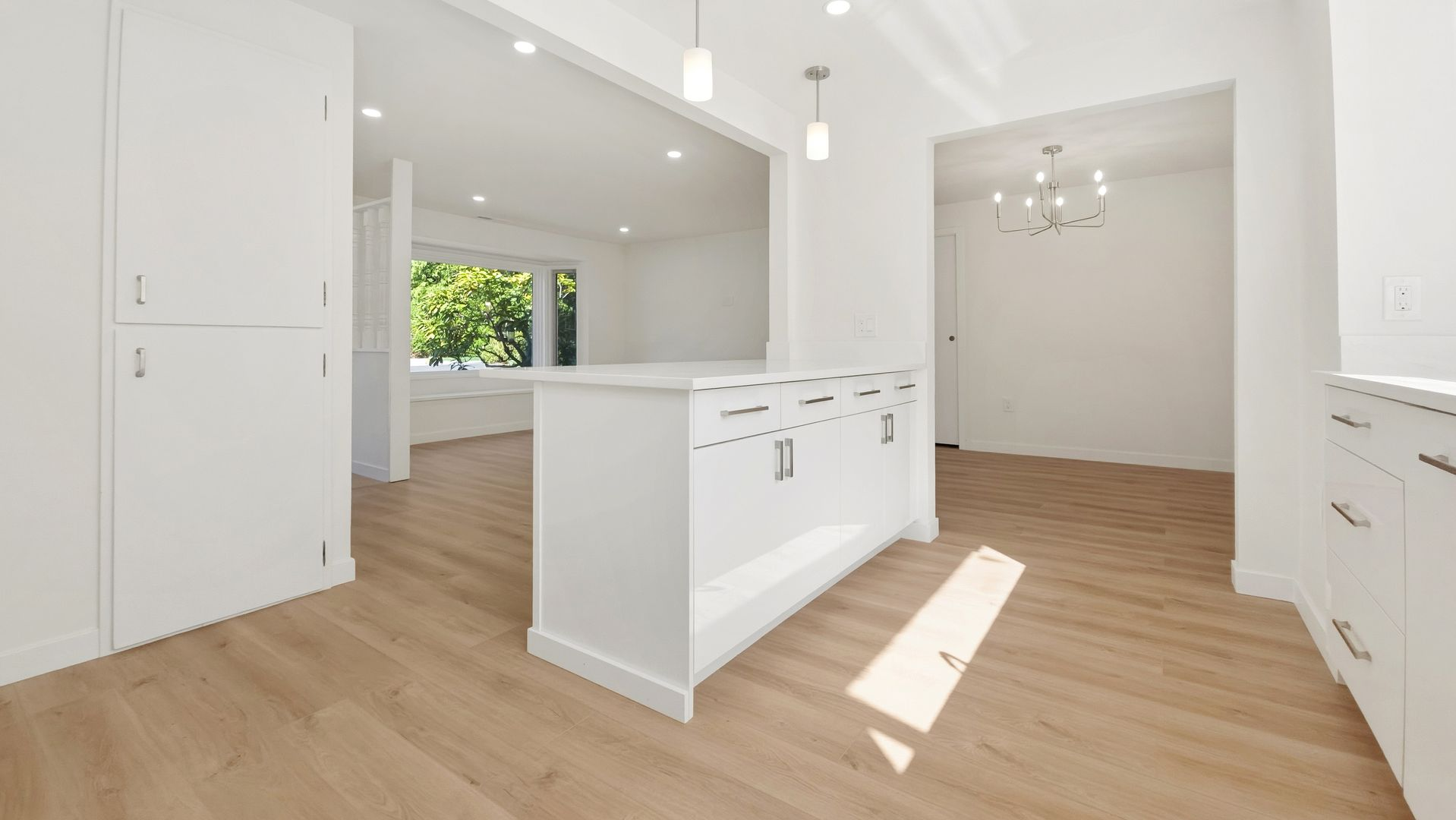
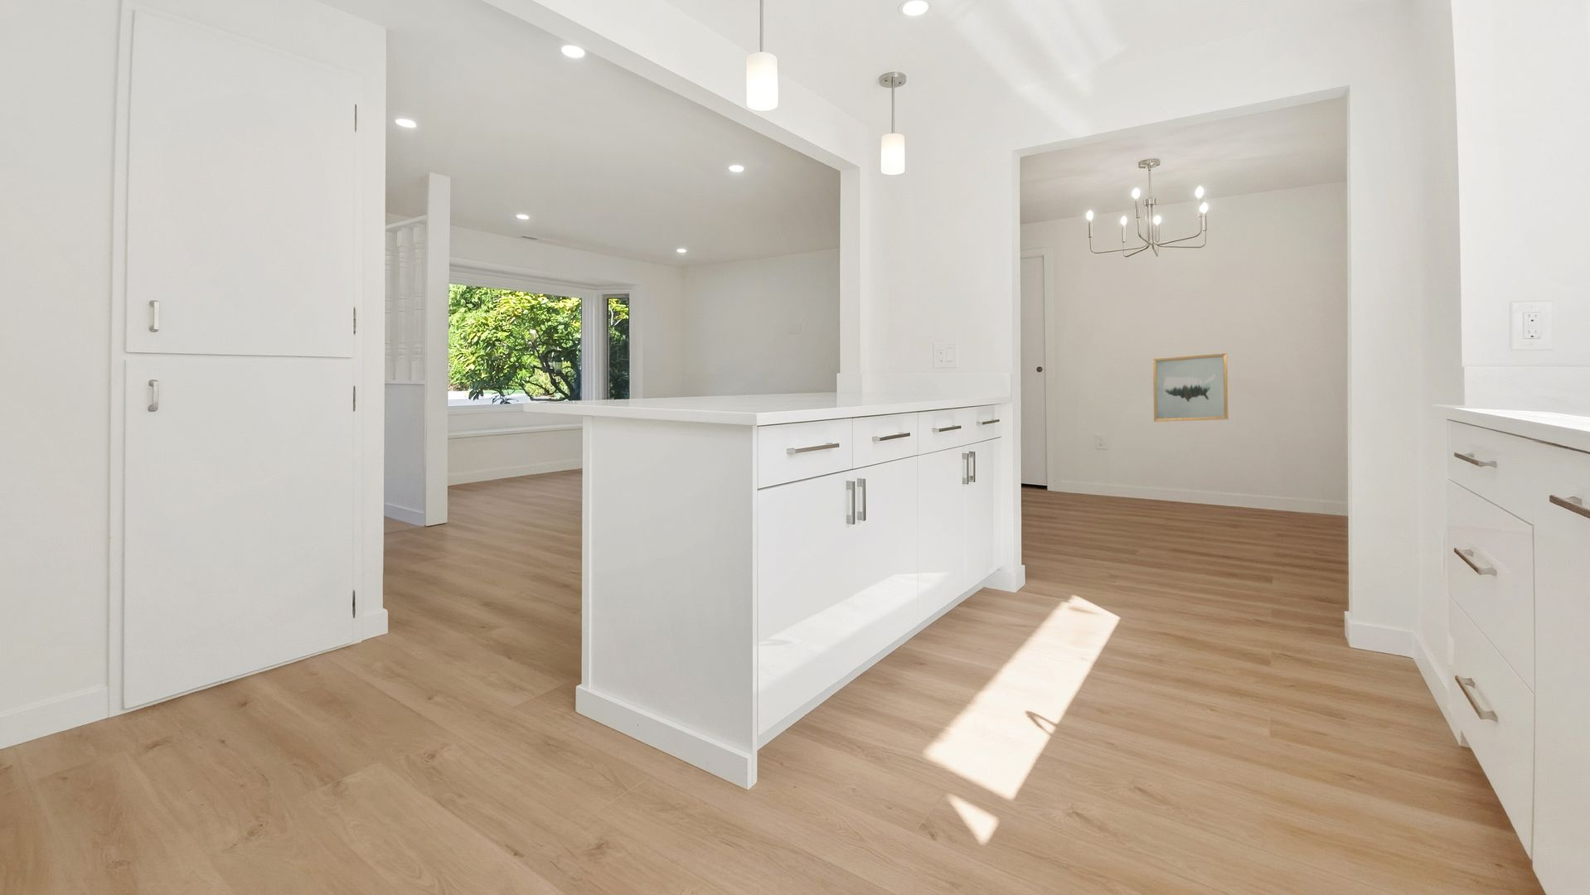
+ wall art [1152,353,1230,422]
